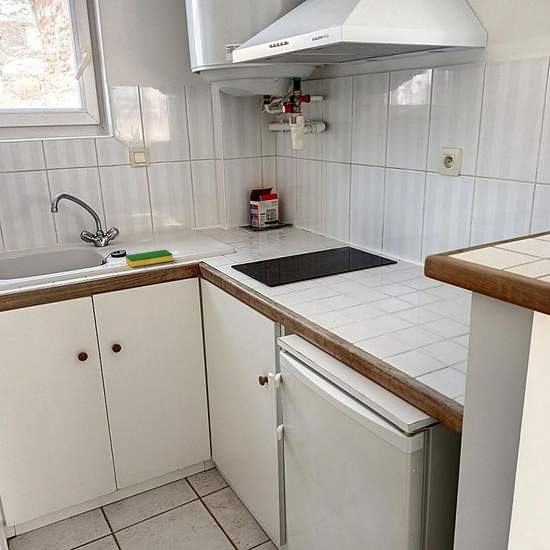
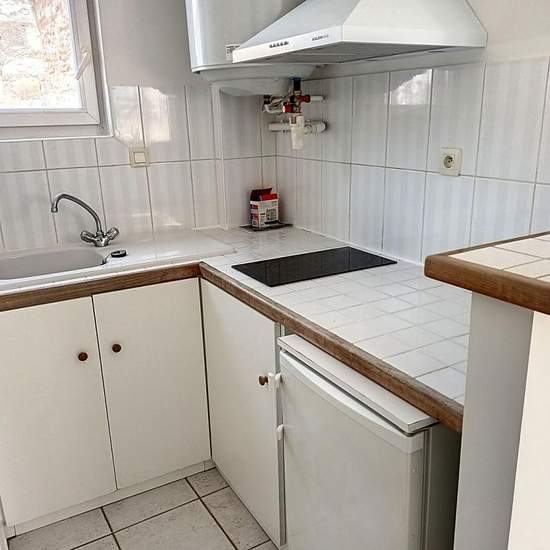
- dish sponge [125,249,174,268]
